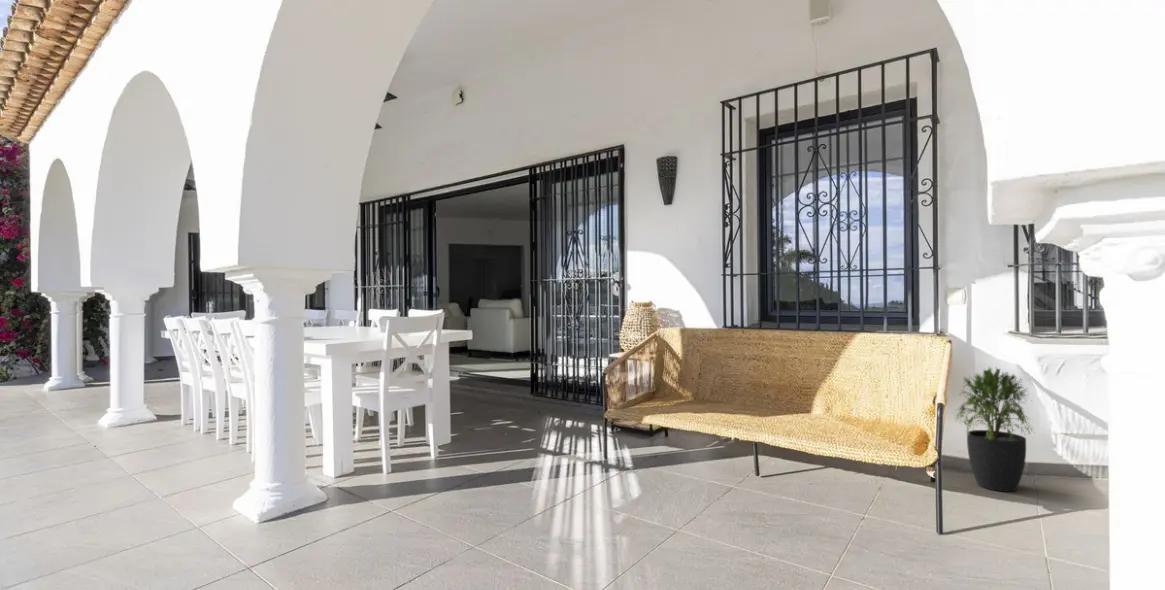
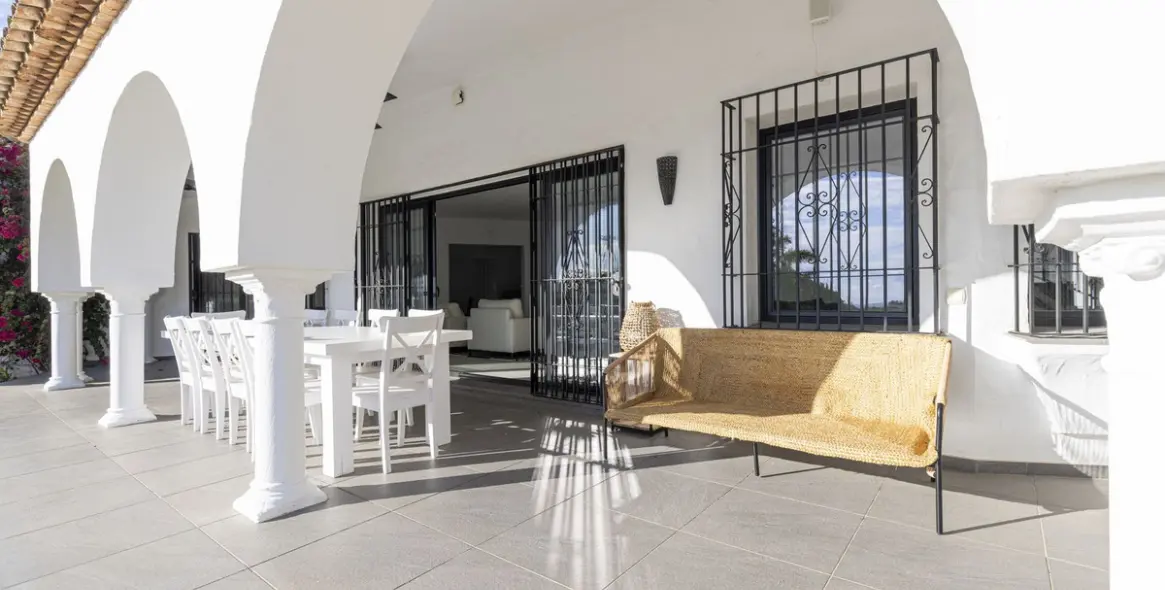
- potted plant [951,366,1035,492]
